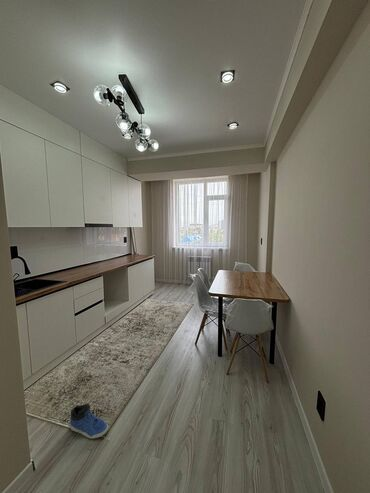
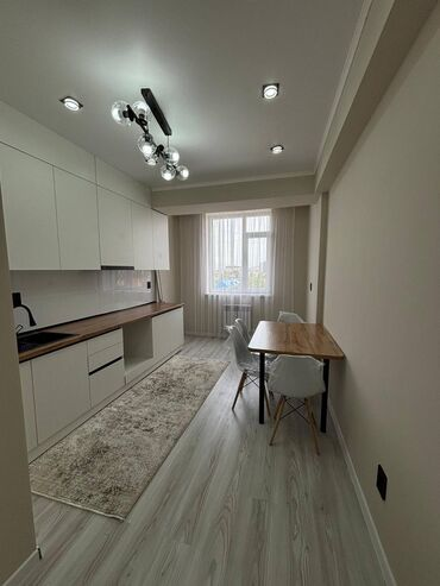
- sneaker [69,403,109,439]
